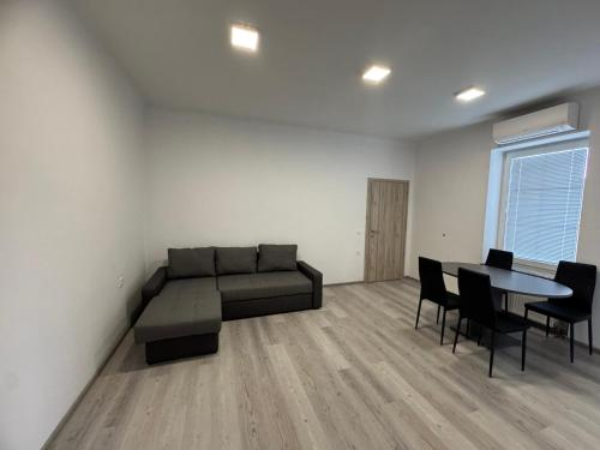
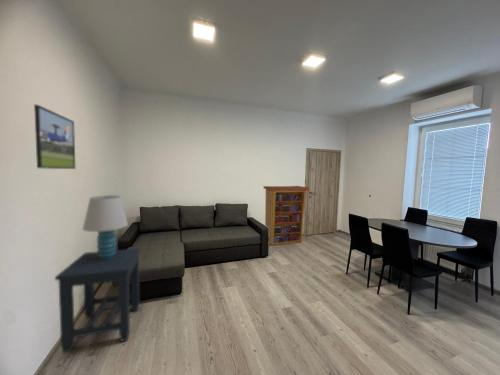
+ lamp [82,195,129,260]
+ bookcase [263,185,310,246]
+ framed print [33,103,76,170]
+ side table [54,248,142,354]
